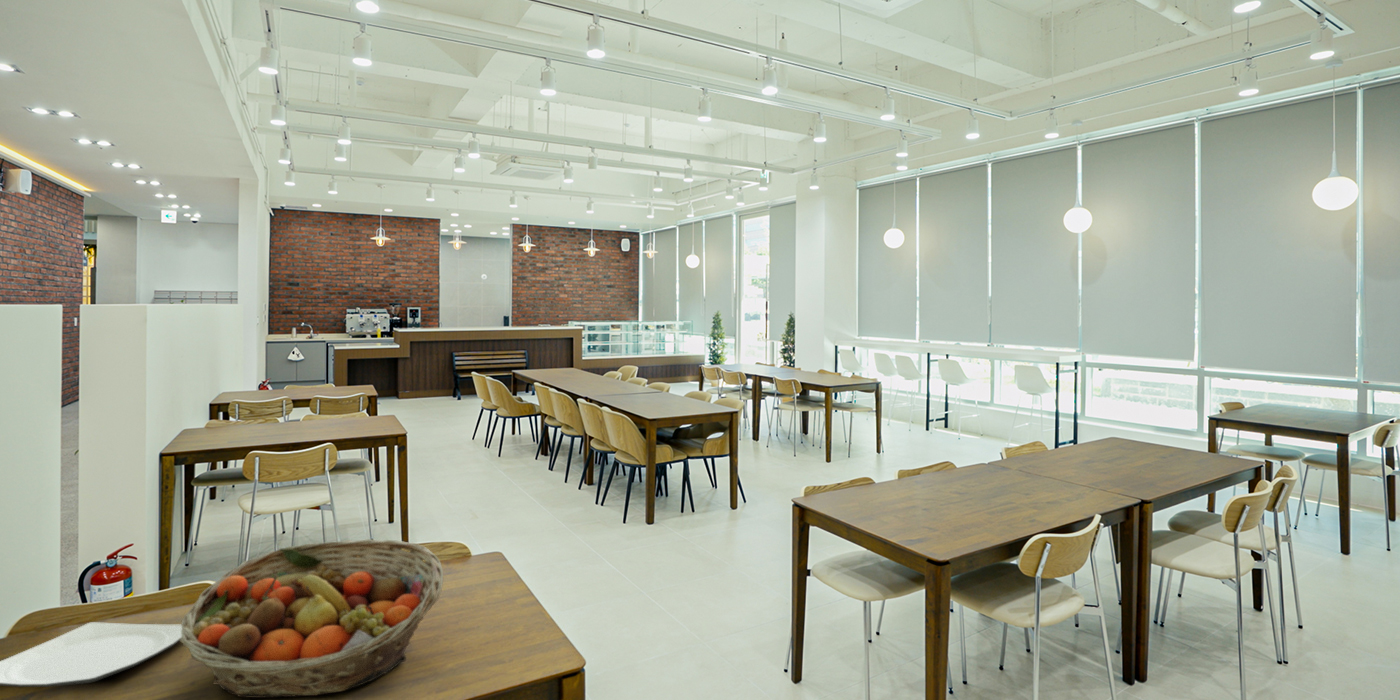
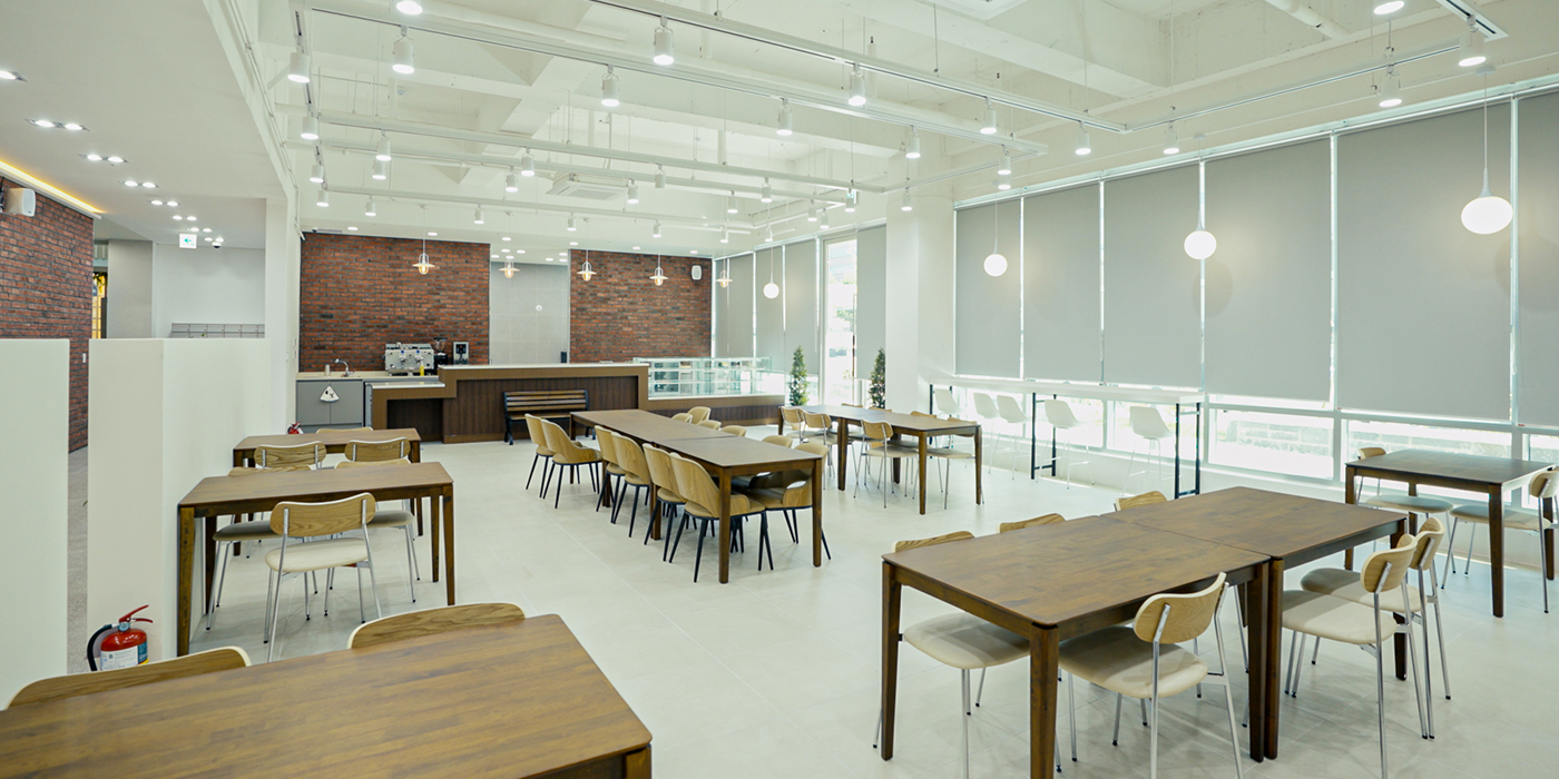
- plate [0,621,182,688]
- fruit basket [179,538,444,699]
